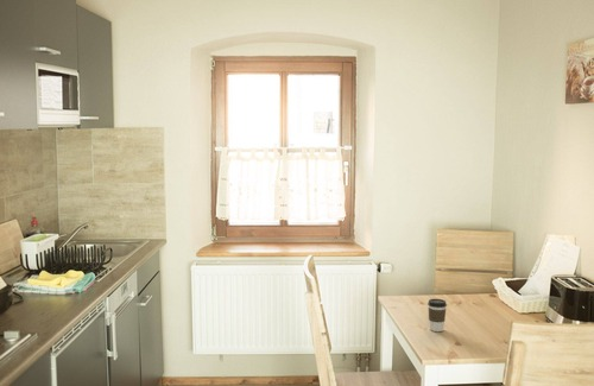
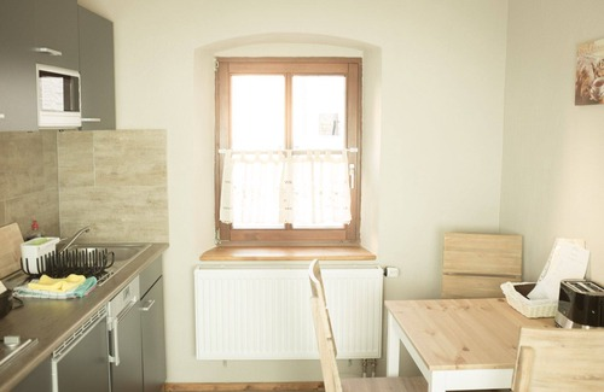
- coffee cup [426,298,448,333]
